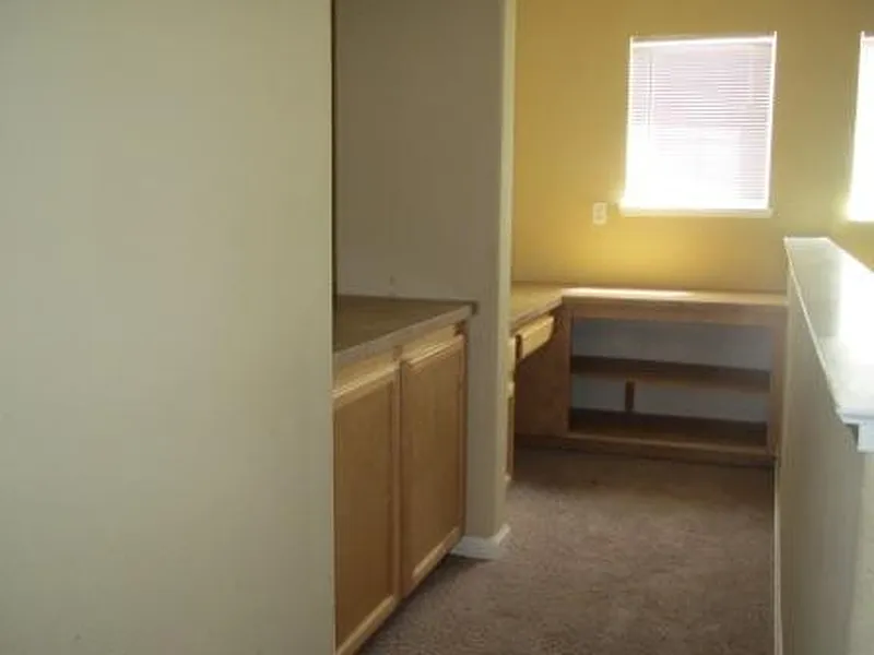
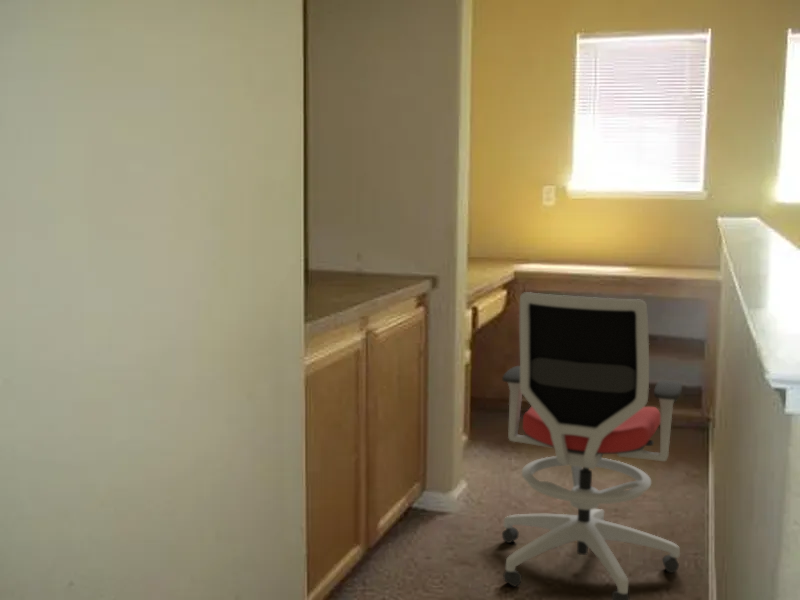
+ office chair [501,291,683,600]
